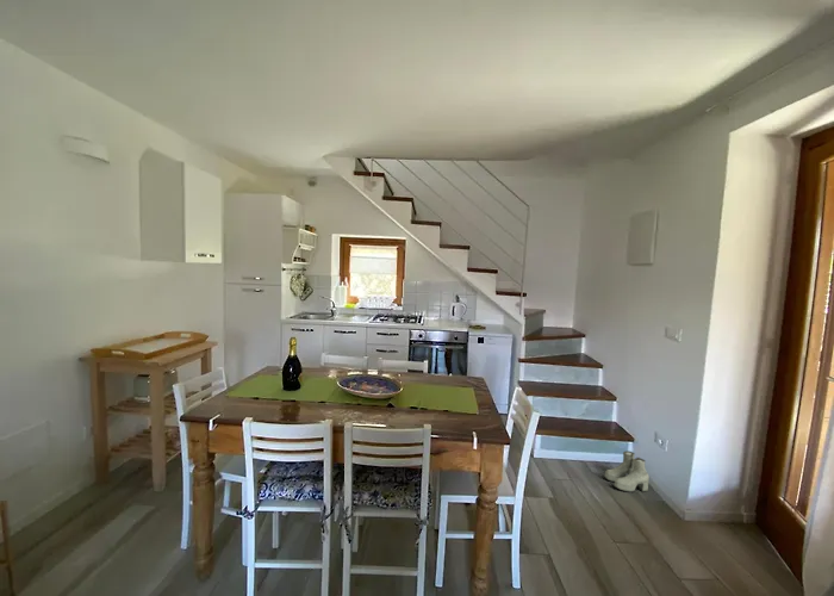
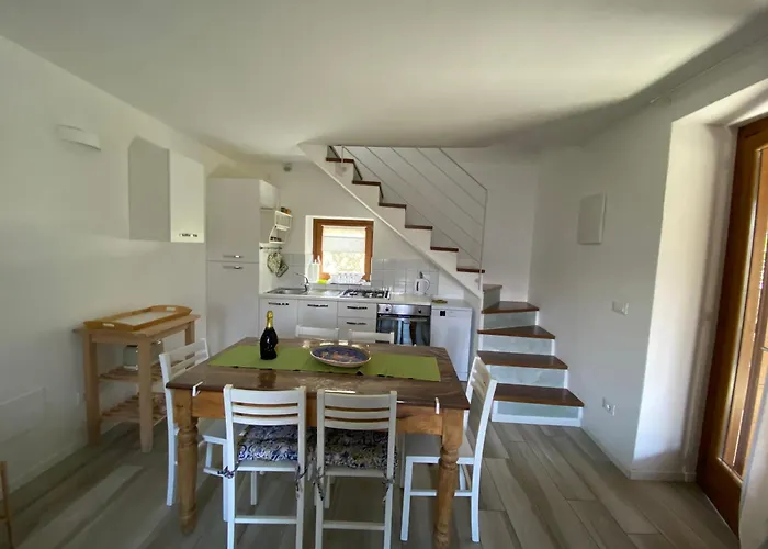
- boots [604,449,651,493]
